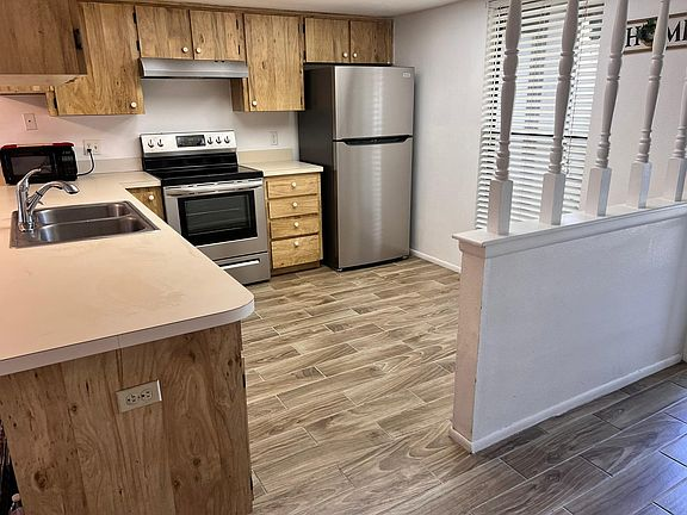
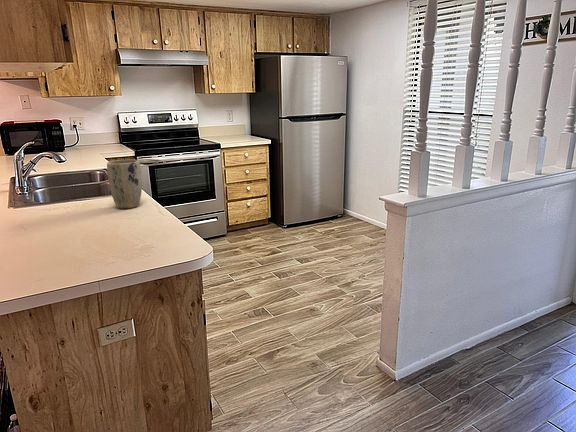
+ plant pot [106,159,143,210]
